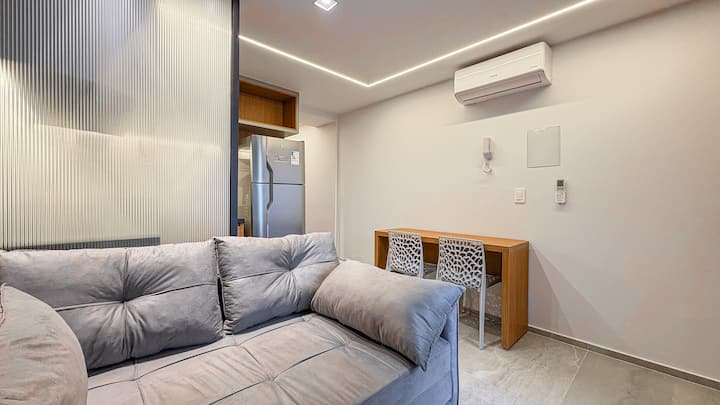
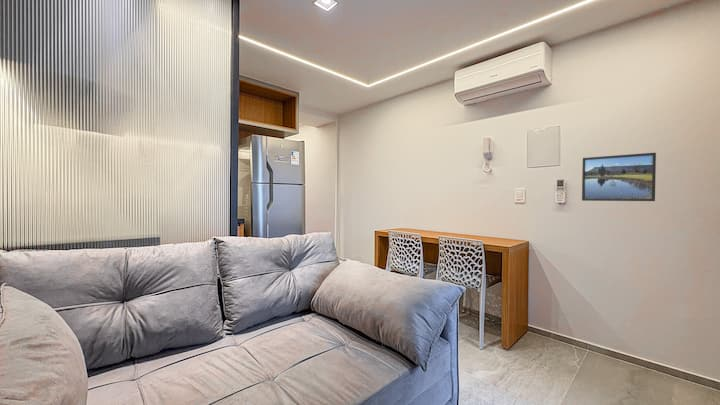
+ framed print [581,152,657,202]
